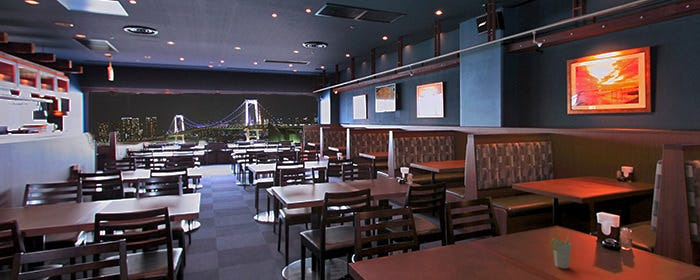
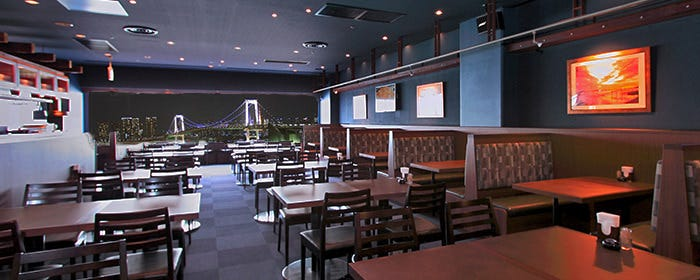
- cup [550,233,572,269]
